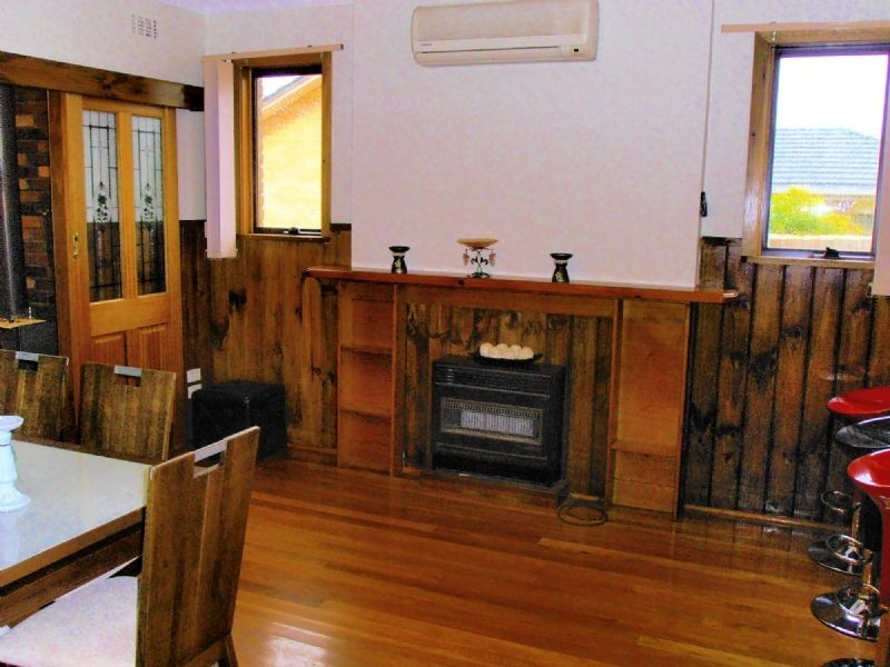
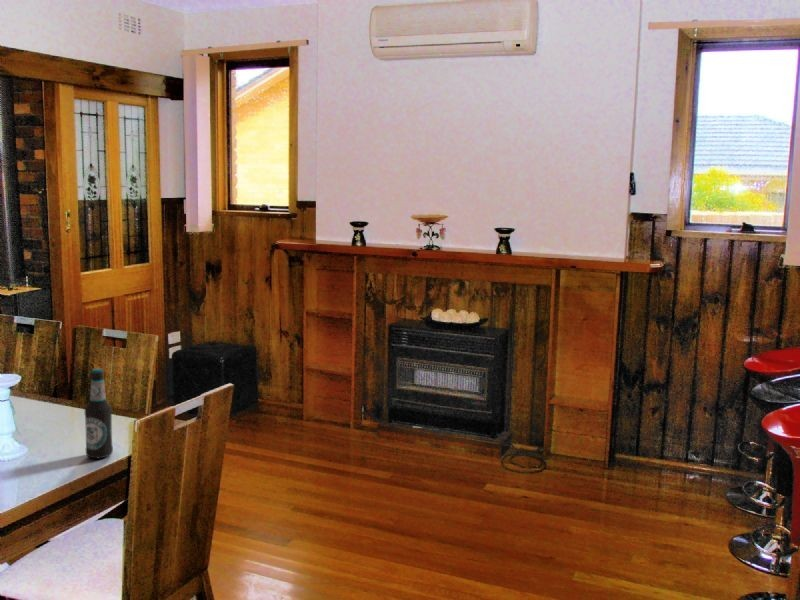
+ bottle [84,368,114,459]
